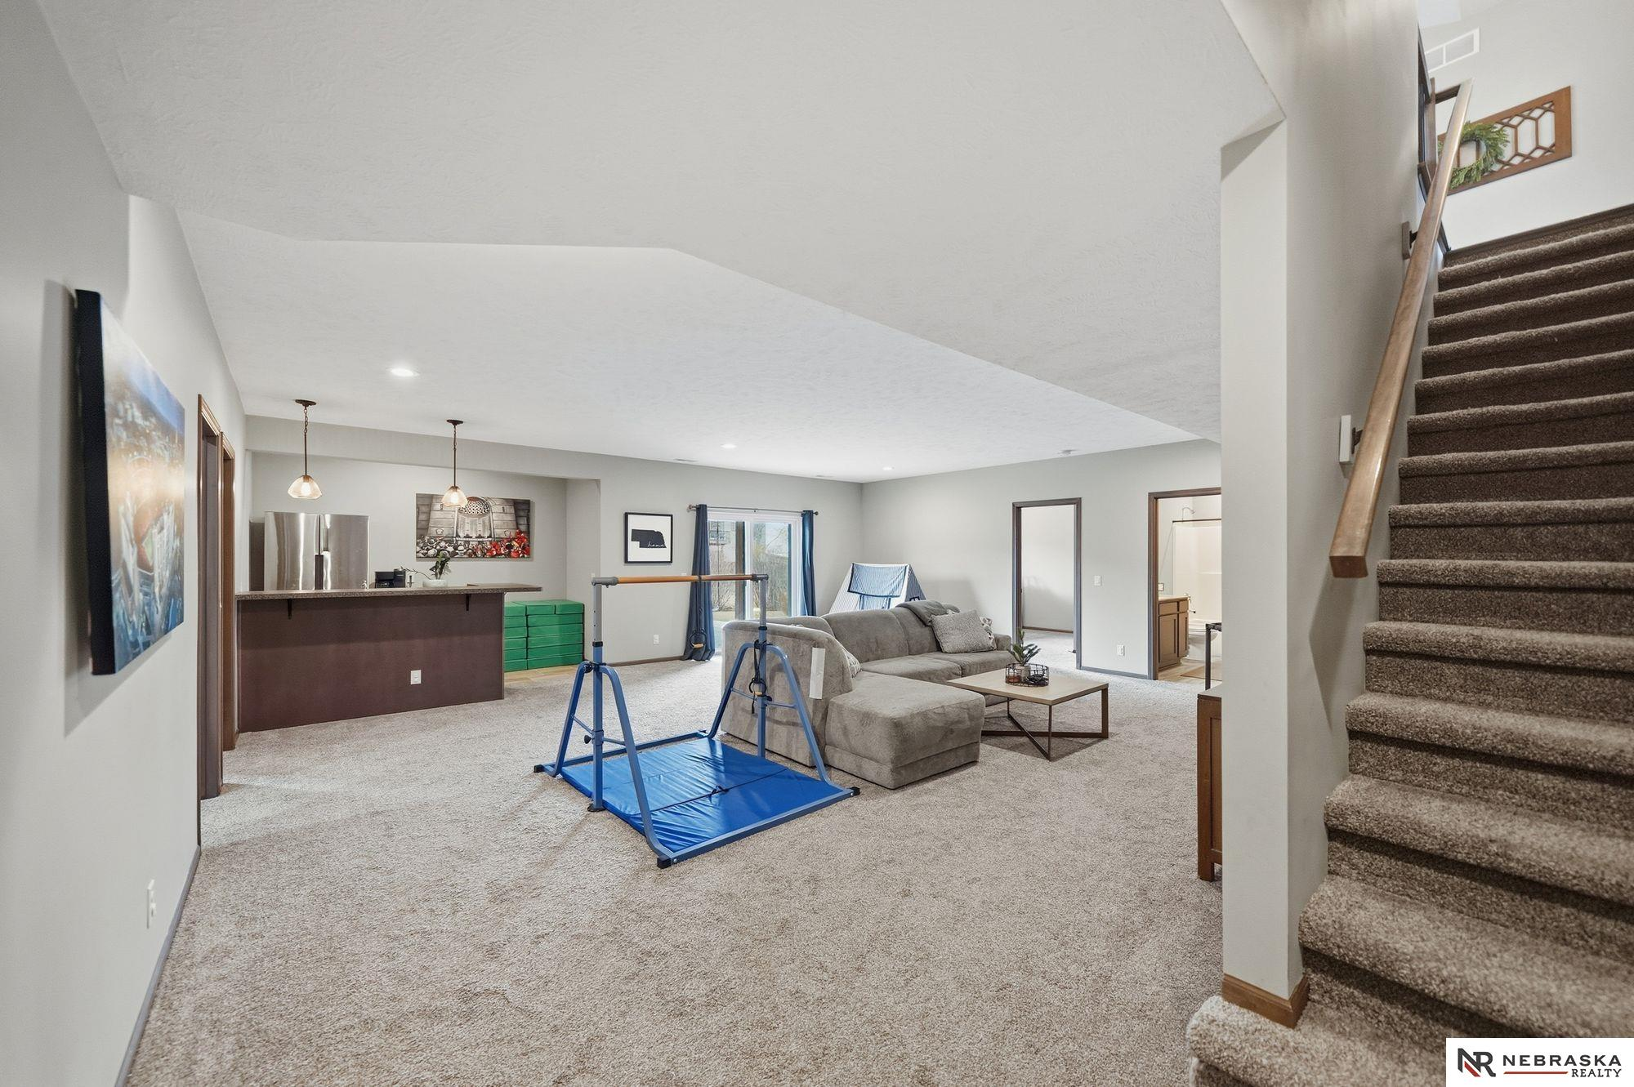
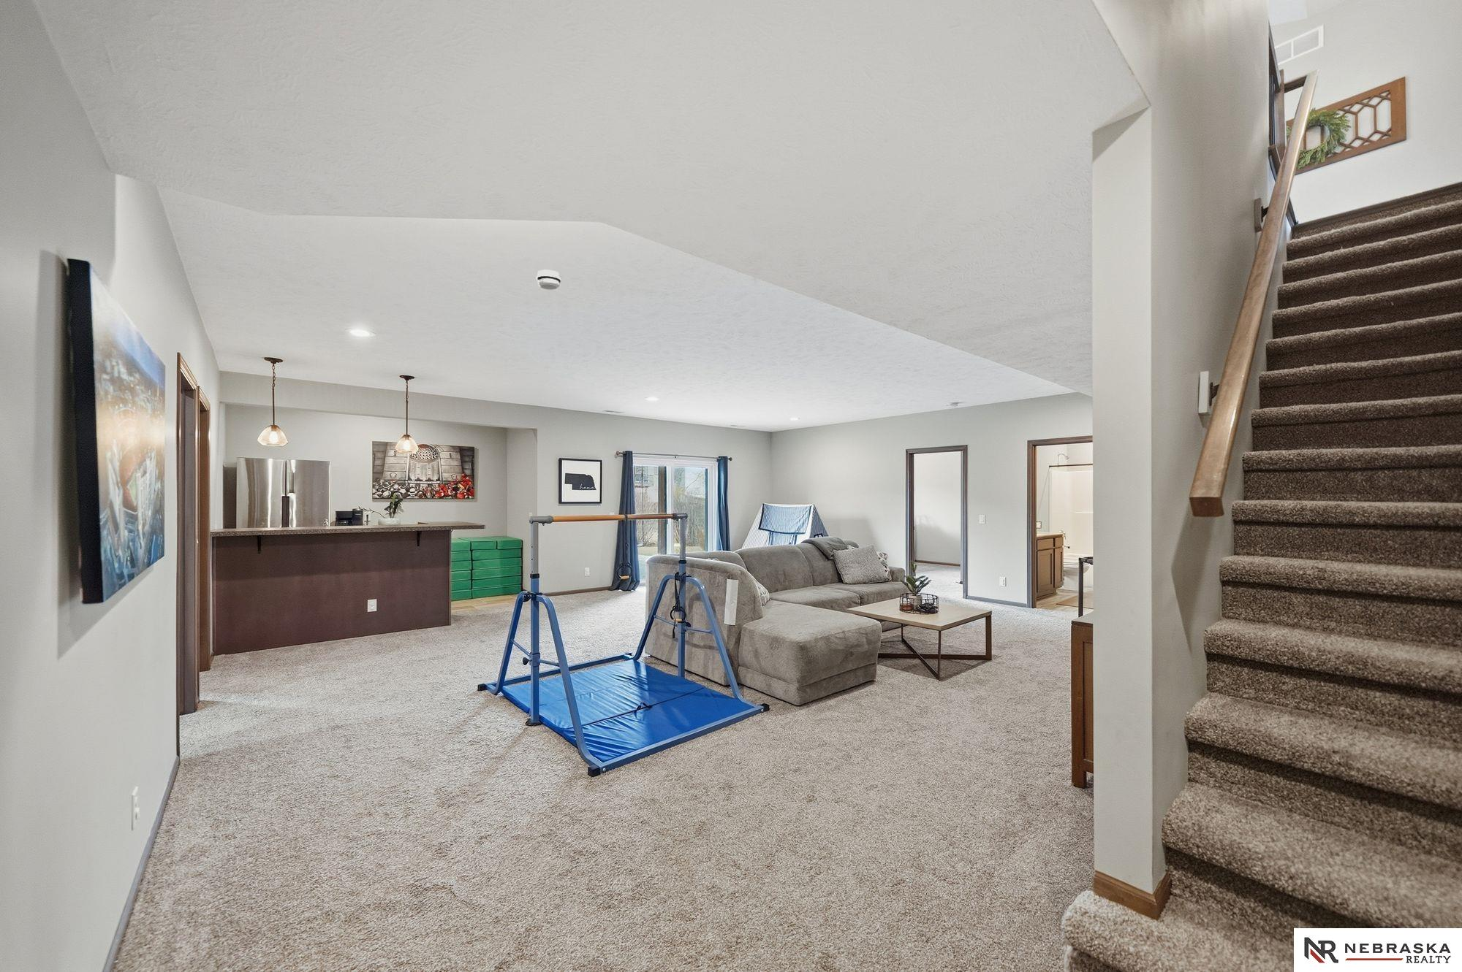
+ smoke detector [536,269,561,291]
